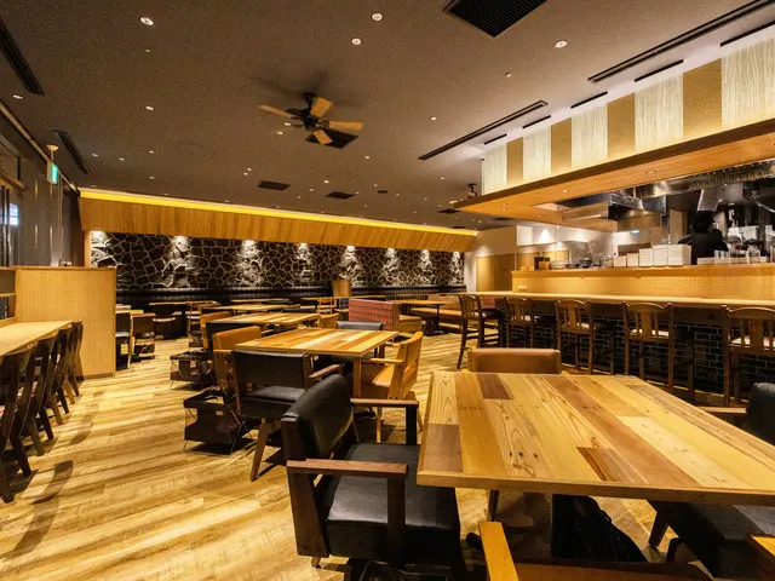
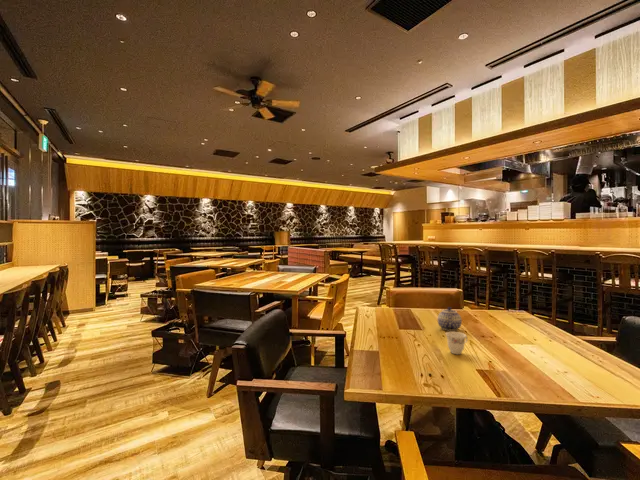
+ teapot [437,306,463,332]
+ teacup [445,331,469,355]
